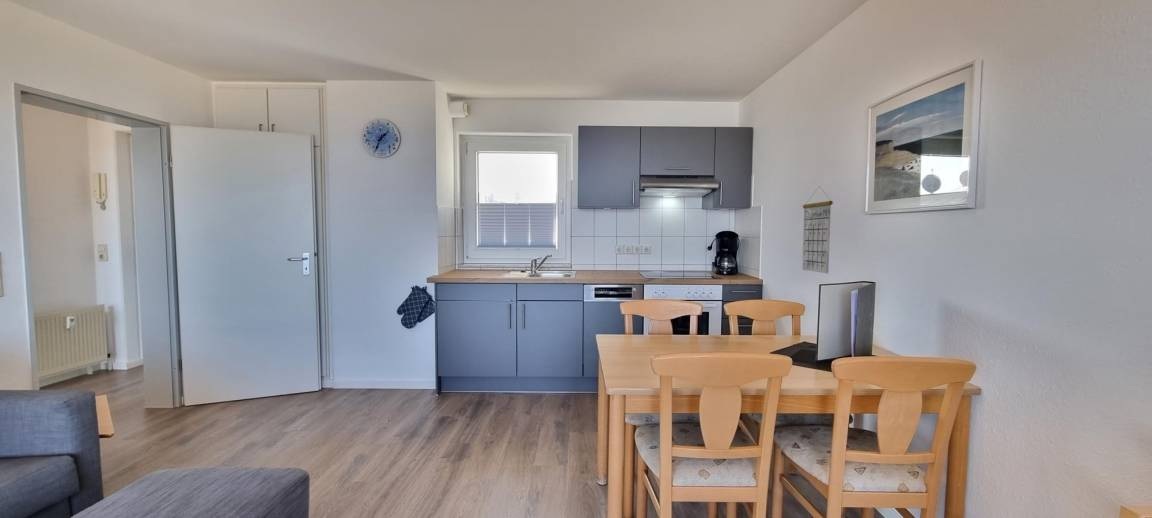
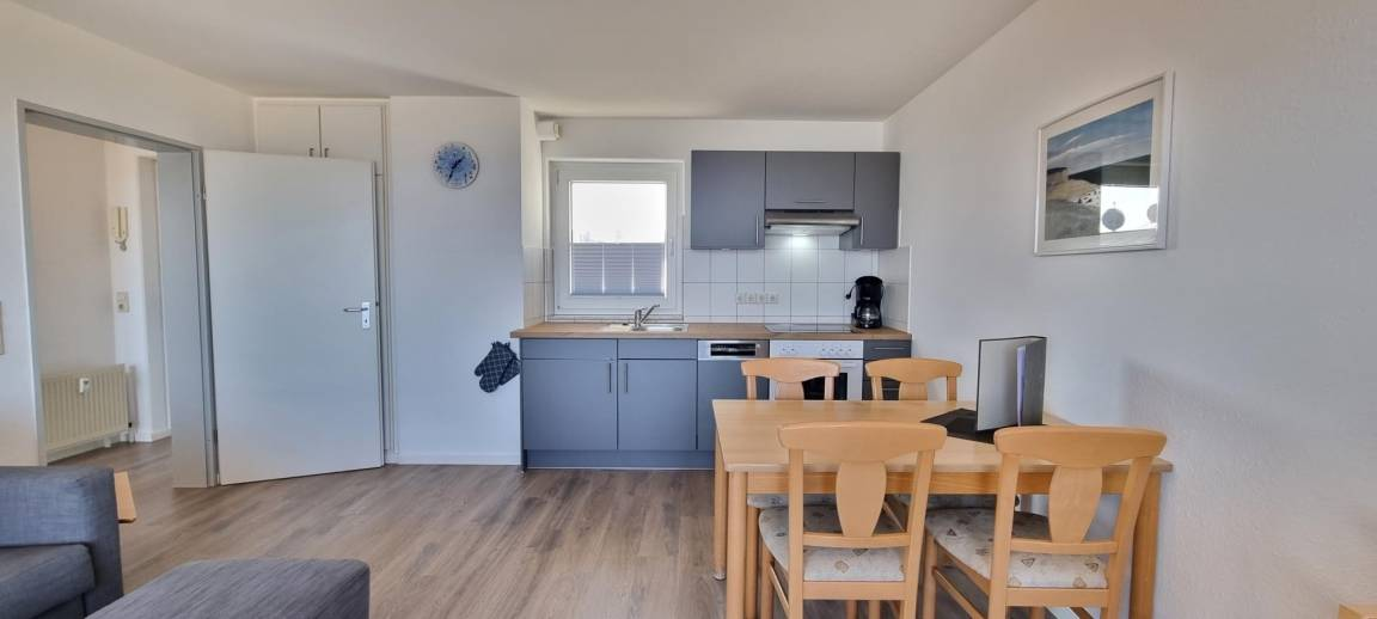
- calendar [801,185,834,274]
